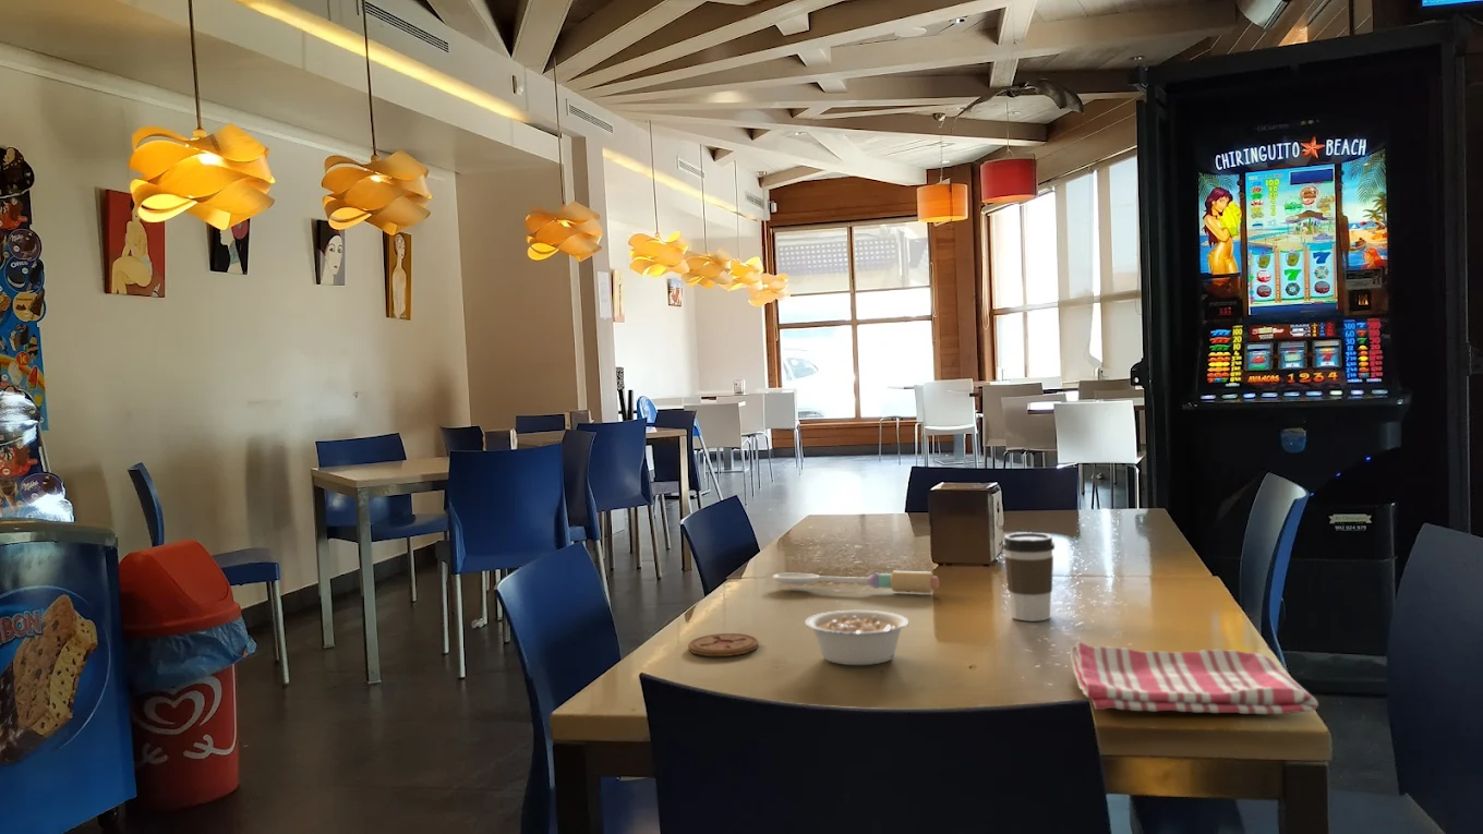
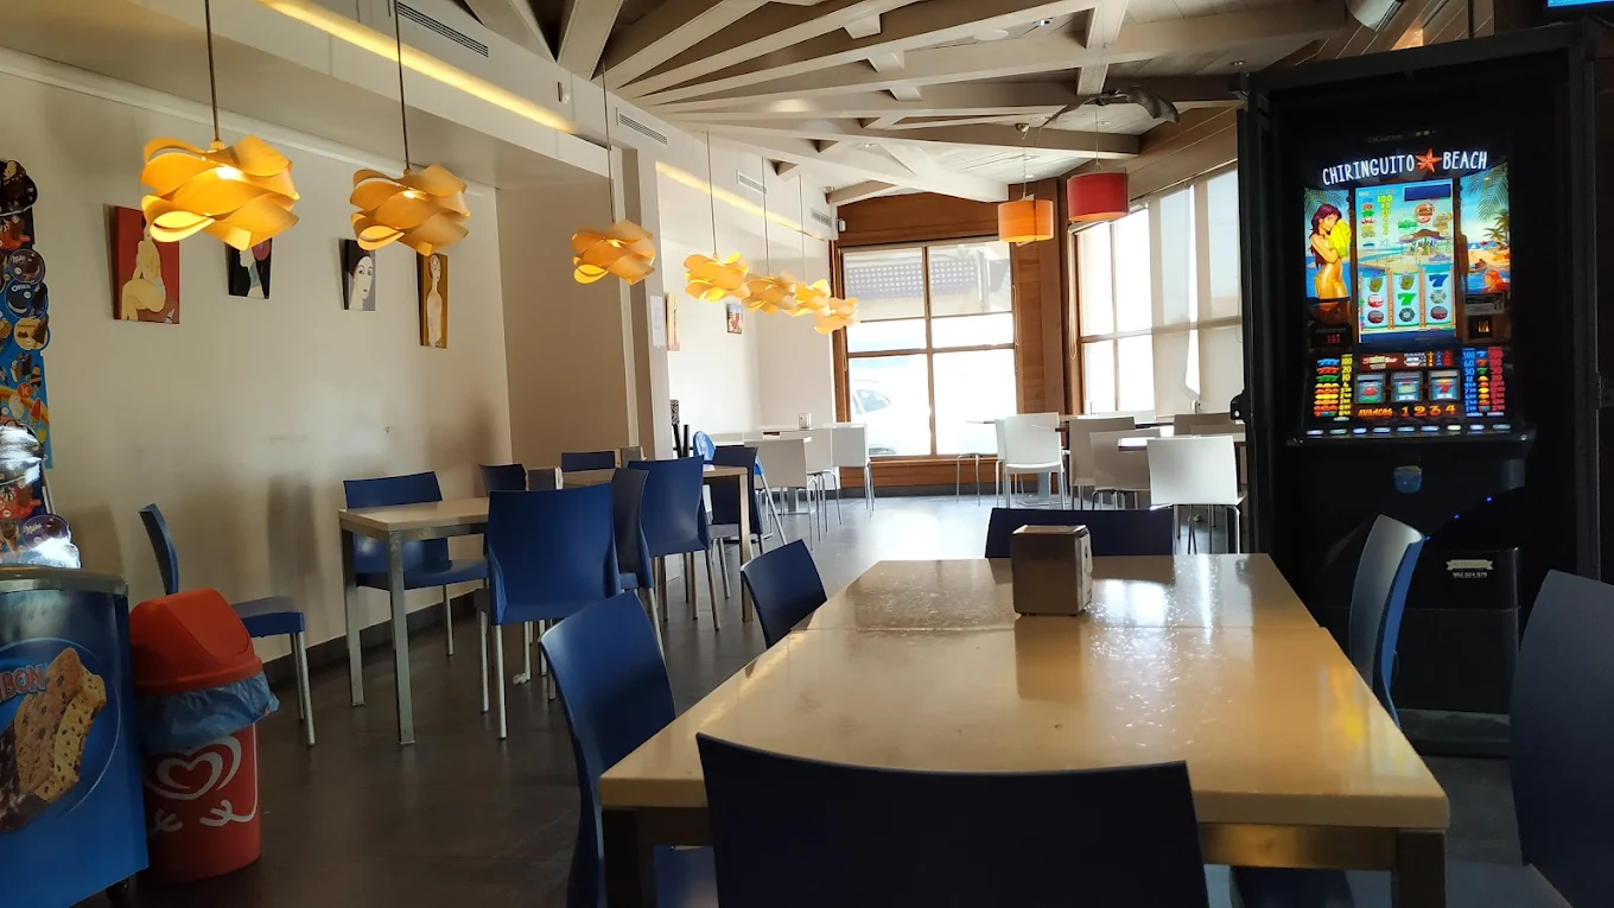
- coaster [687,632,760,657]
- legume [804,609,909,666]
- coffee cup [1002,532,1056,623]
- dish towel [1069,641,1319,715]
- spoon [772,569,940,594]
